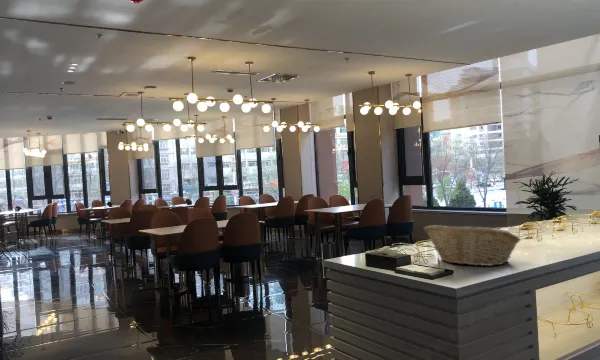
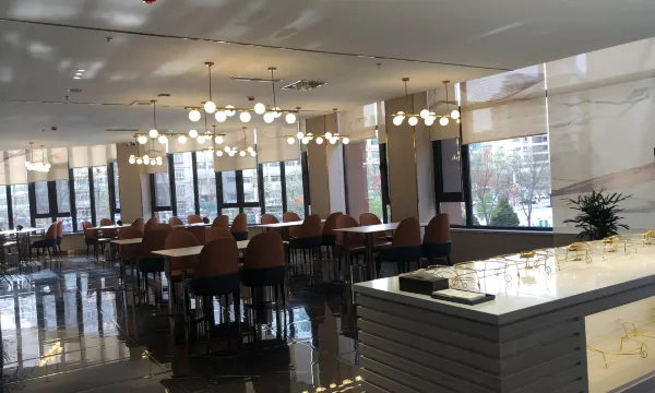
- fruit basket [423,224,522,267]
